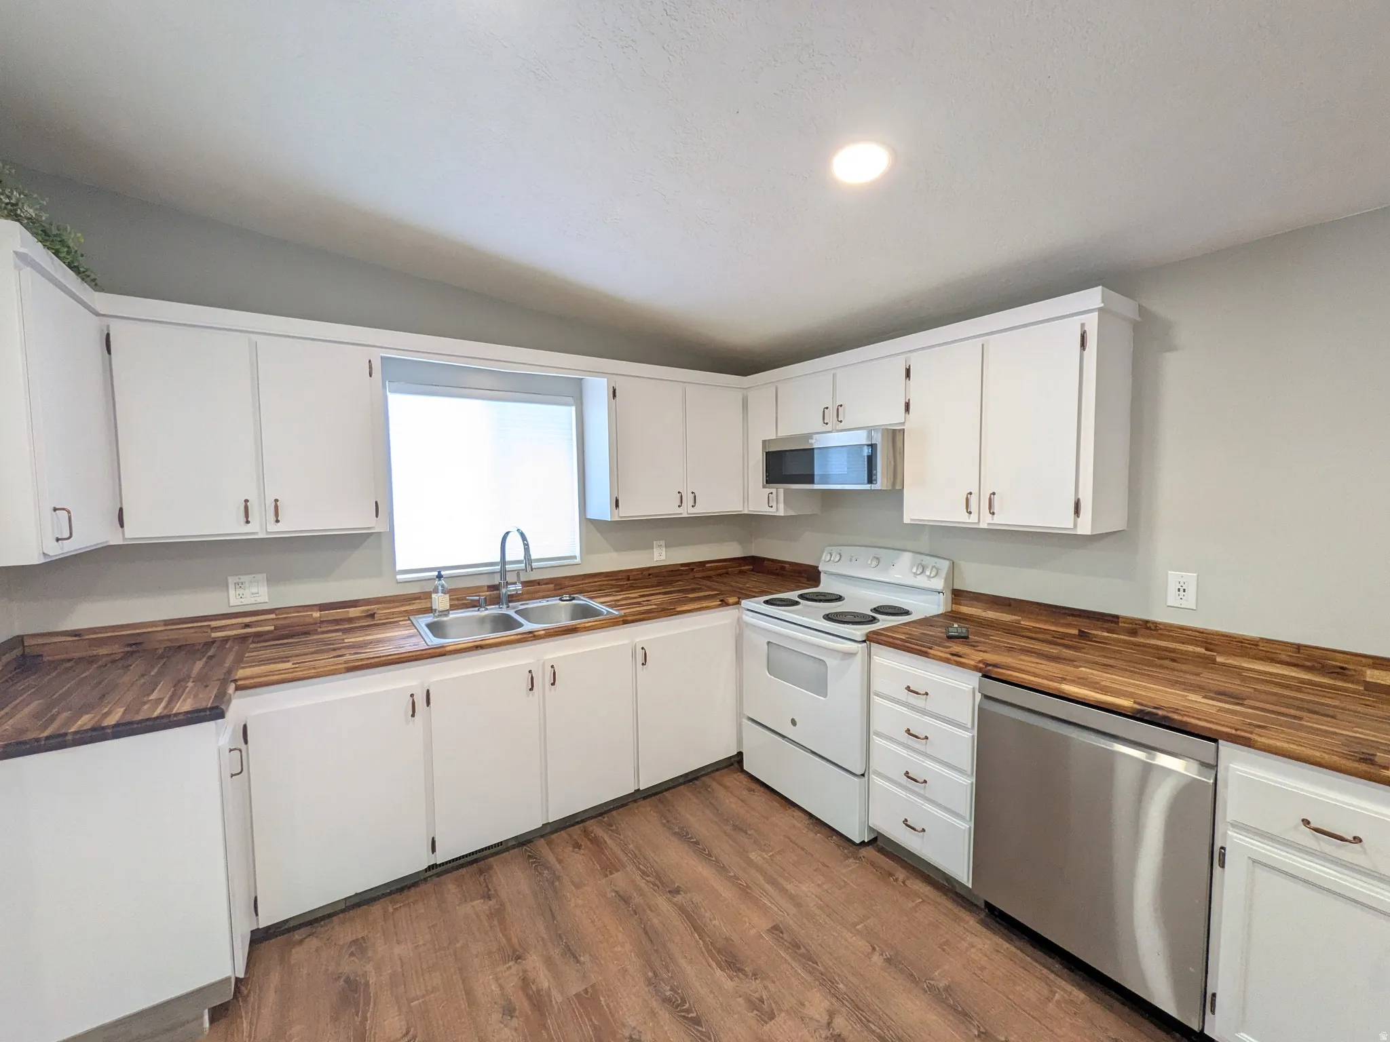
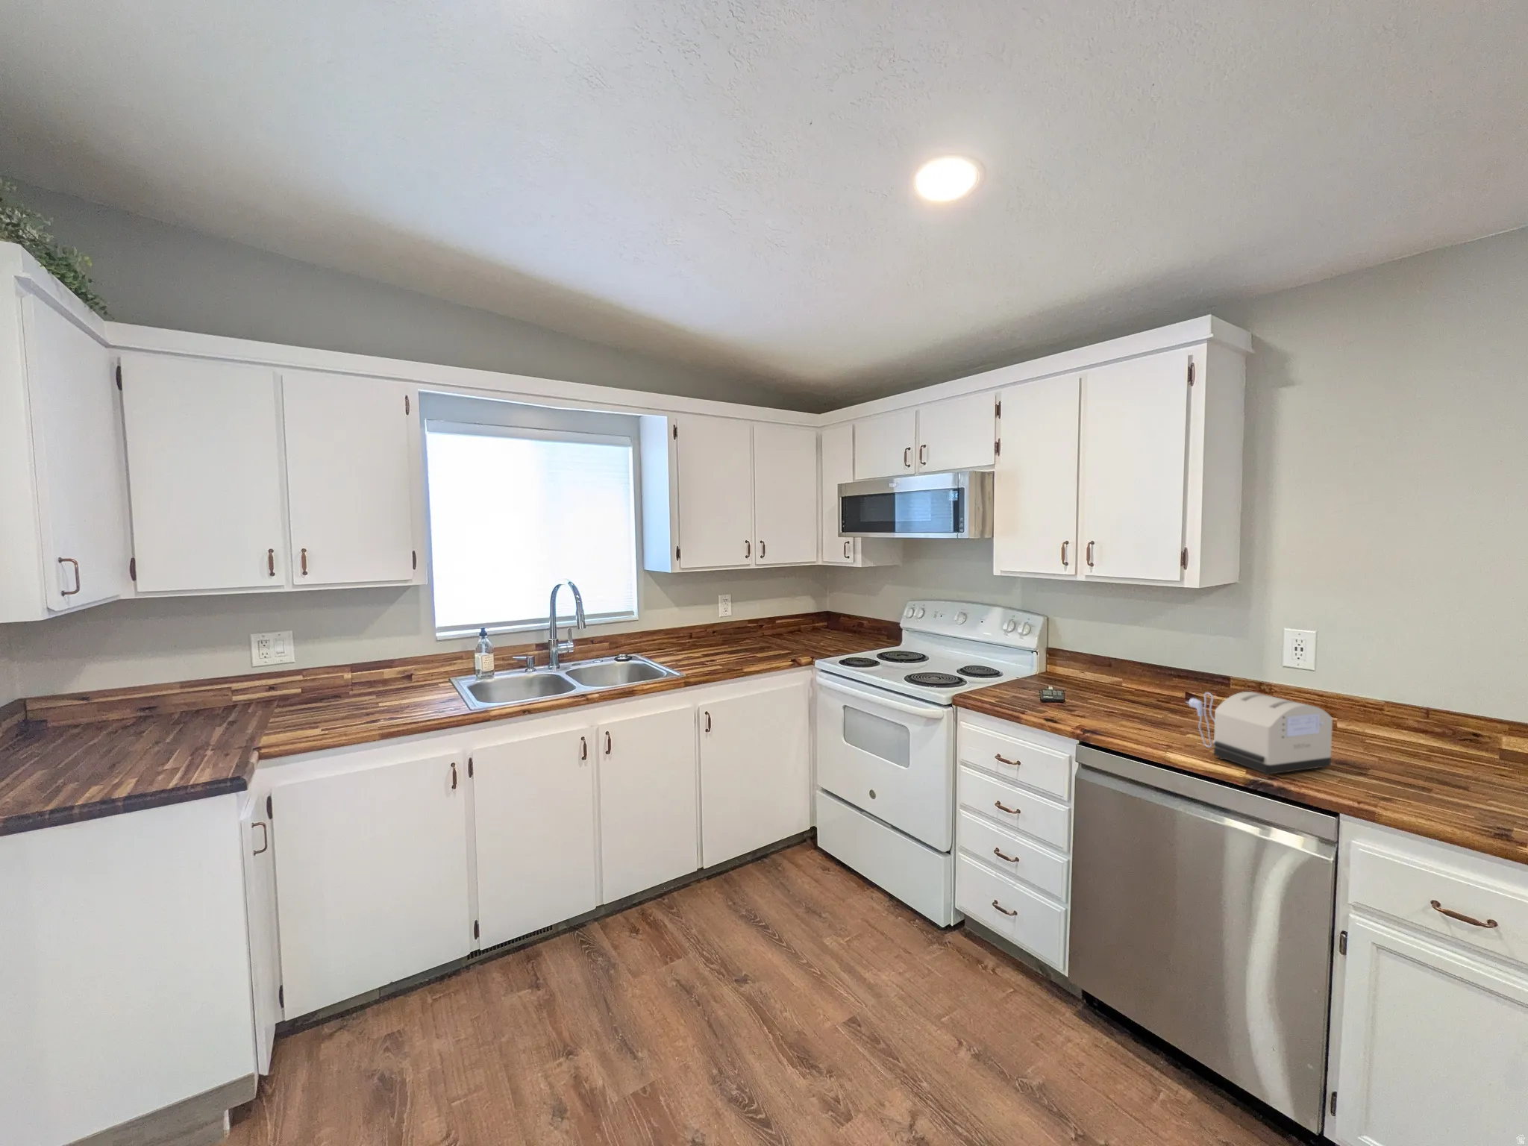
+ toaster [1185,691,1333,776]
